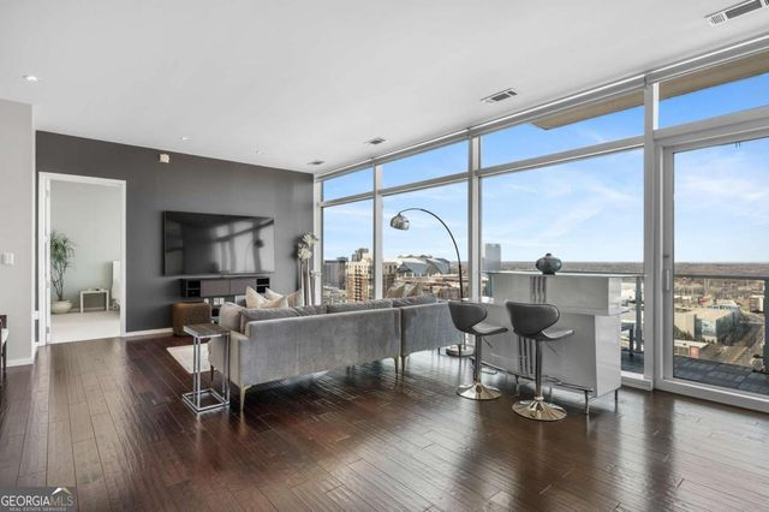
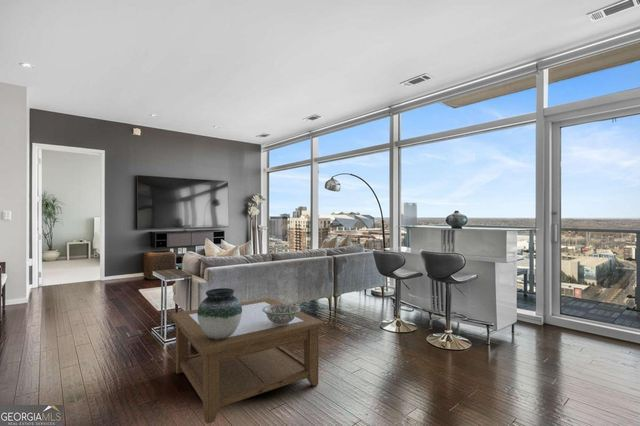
+ decorative bowl [262,303,301,326]
+ vase [197,287,242,339]
+ coffee table [169,297,326,425]
